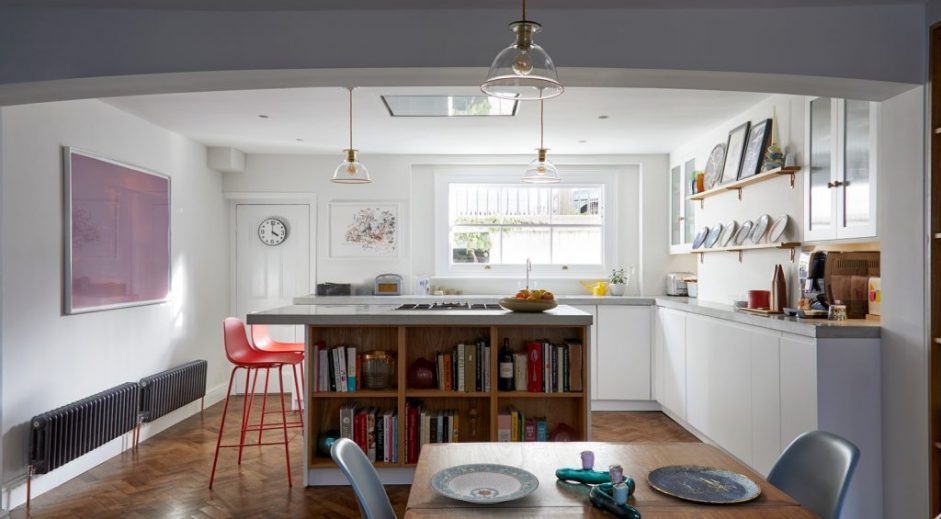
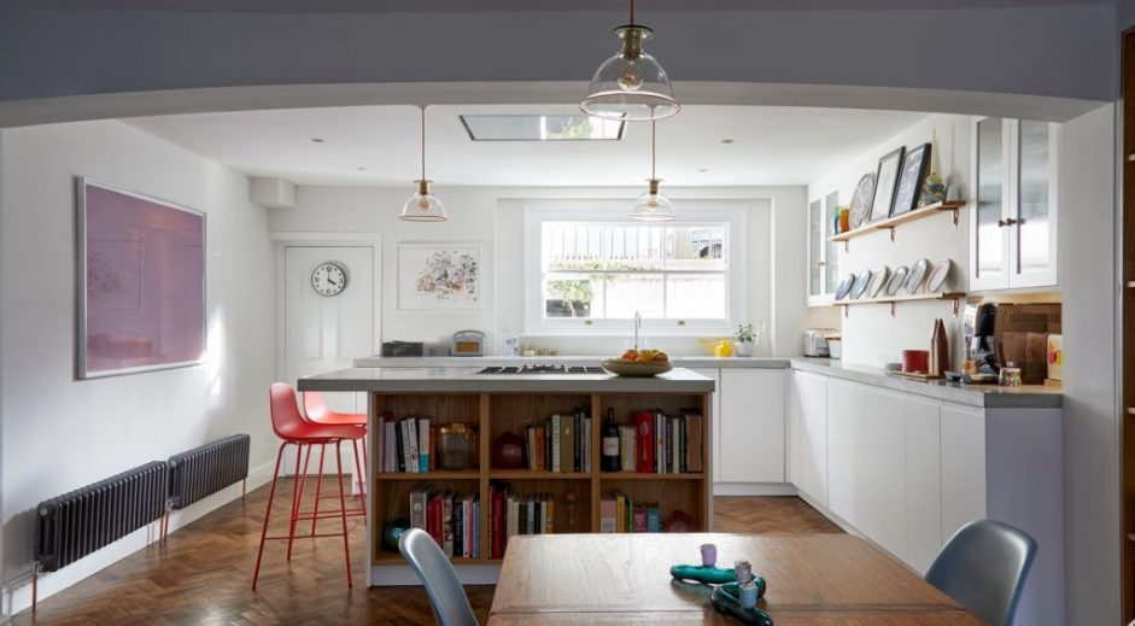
- plate [644,463,762,505]
- plate [429,463,540,505]
